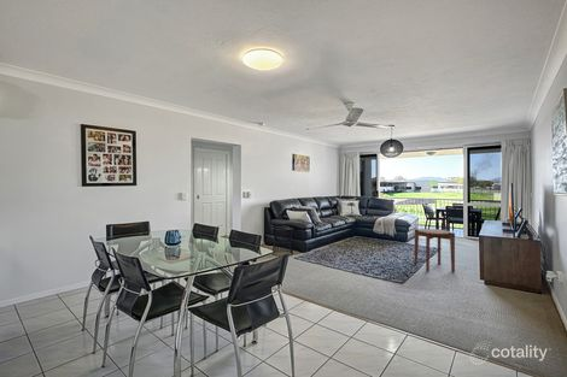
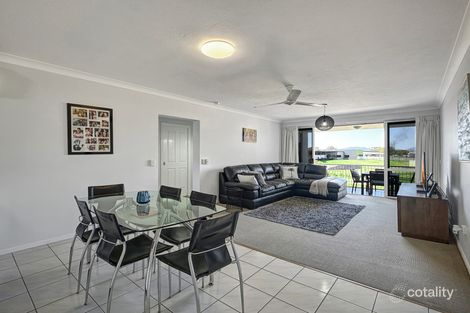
- side table [414,228,456,272]
